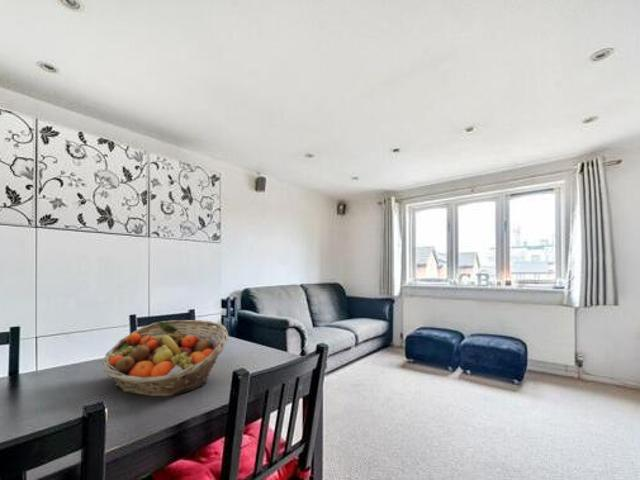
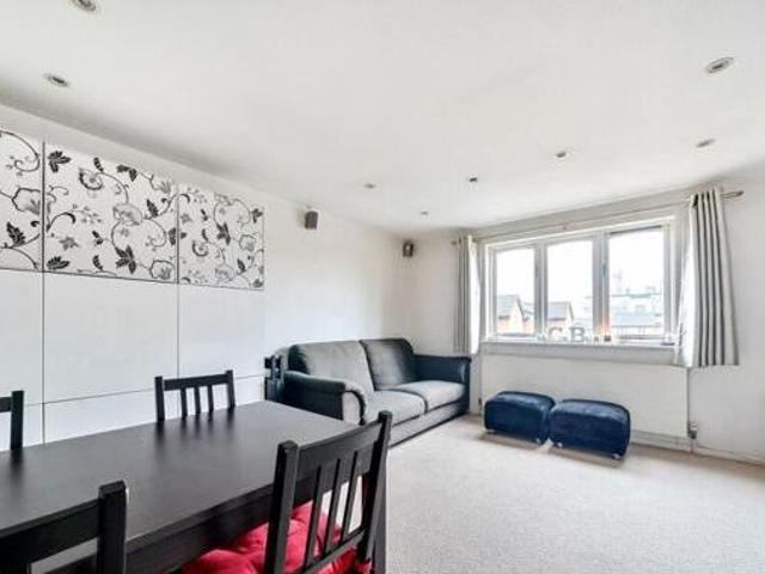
- fruit basket [101,319,229,397]
